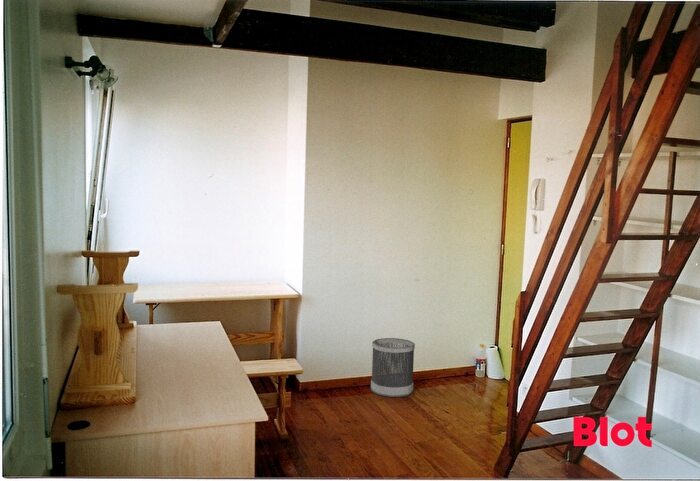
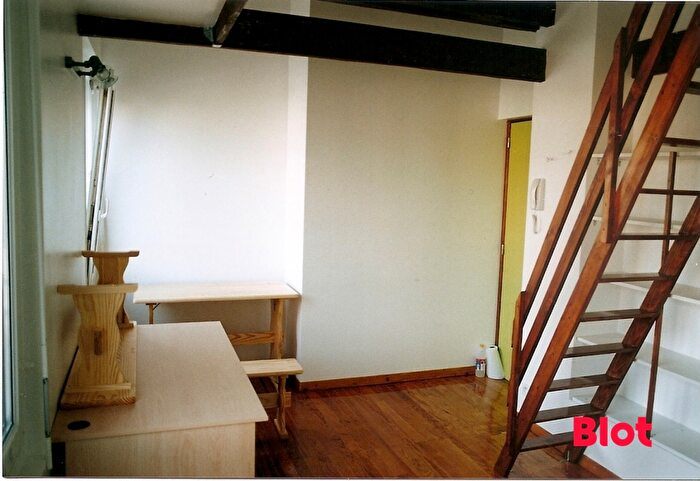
- wastebasket [370,337,416,398]
